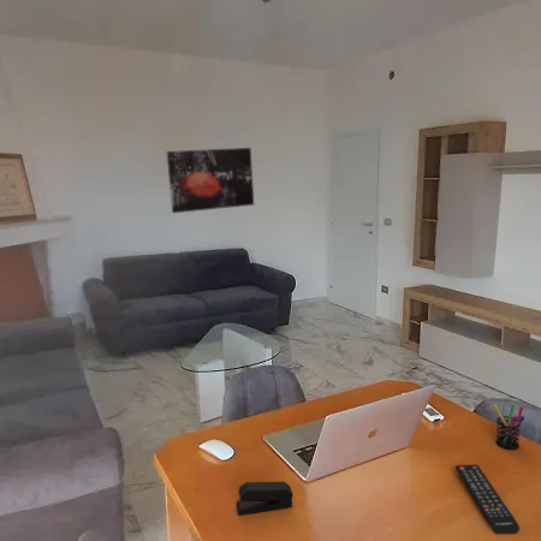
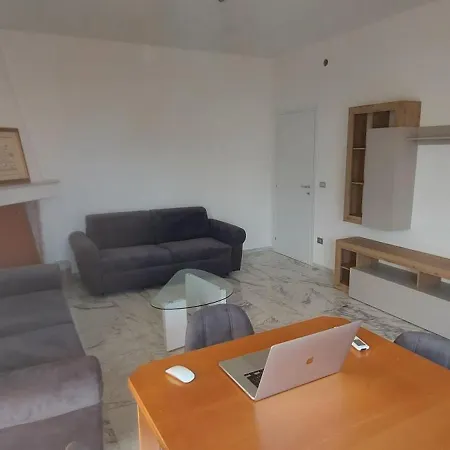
- wall art [166,147,255,214]
- pen holder [493,403,525,451]
- stapler [236,481,295,517]
- remote control [453,463,521,535]
